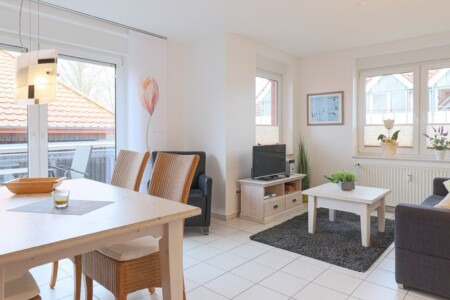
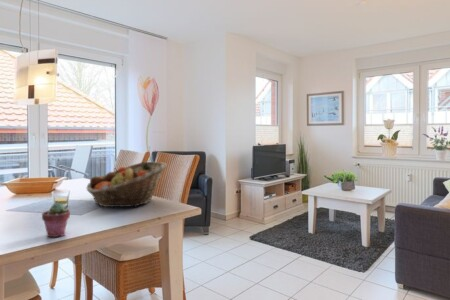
+ fruit basket [85,161,168,208]
+ potted succulent [41,202,71,238]
